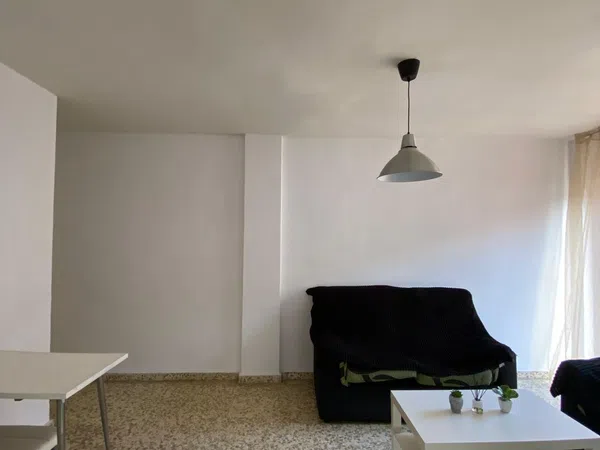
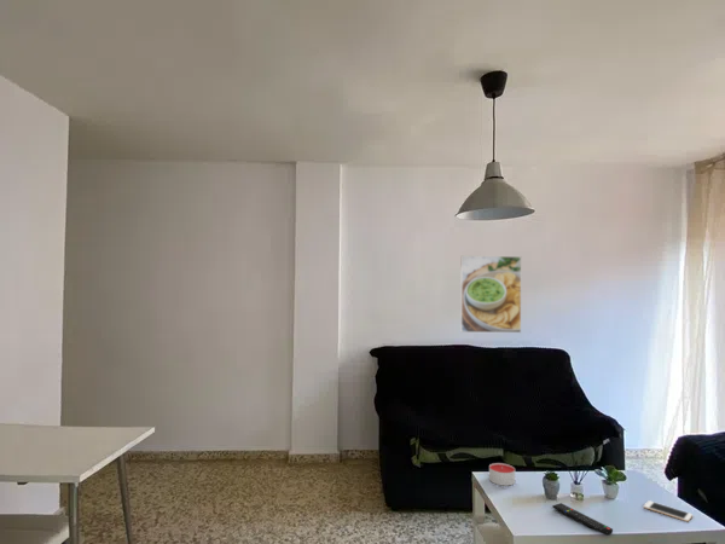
+ cell phone [643,499,694,522]
+ candle [488,462,516,487]
+ remote control [551,502,614,537]
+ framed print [459,255,522,334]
